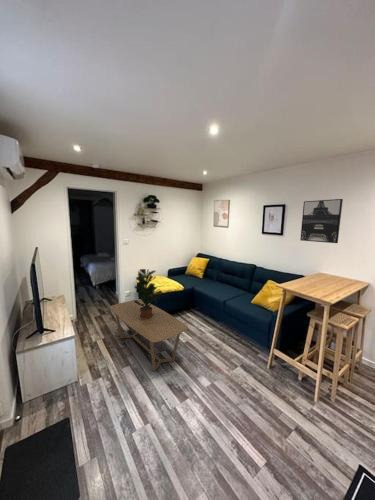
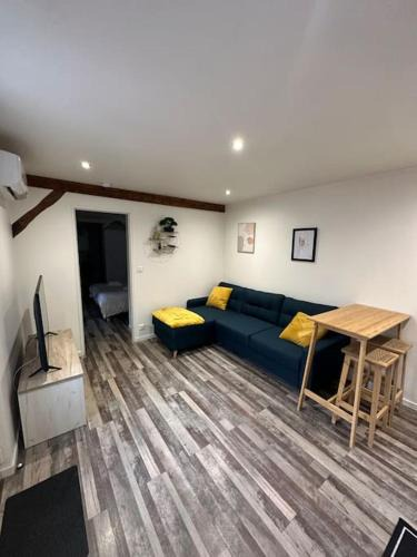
- coffee table [109,298,189,373]
- wall art [299,198,344,244]
- potted plant [133,268,164,319]
